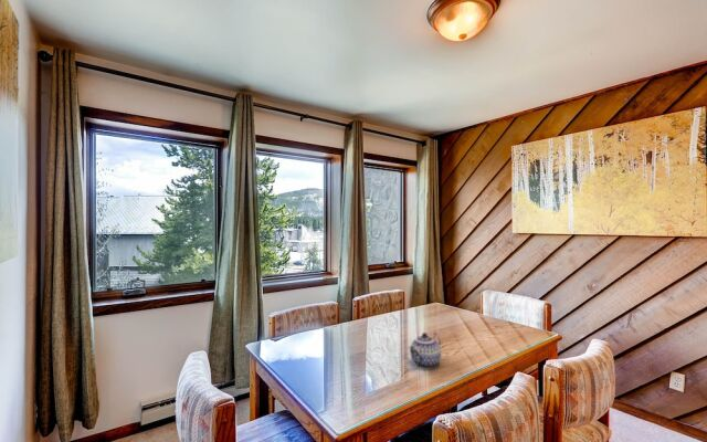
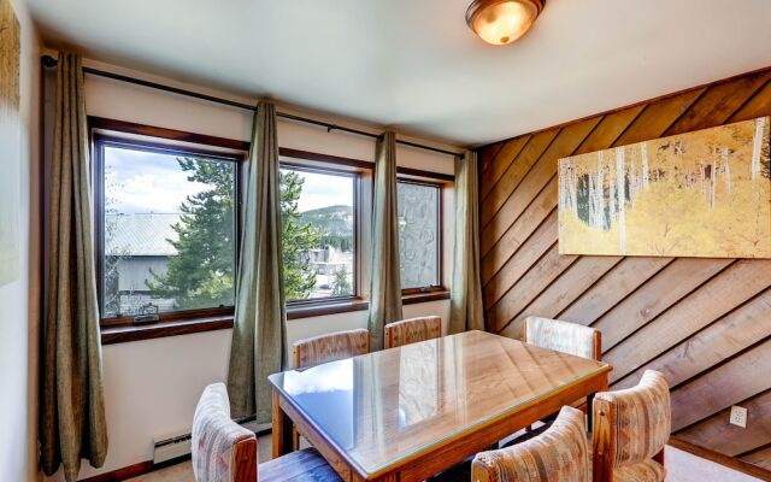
- teapot [408,332,442,368]
